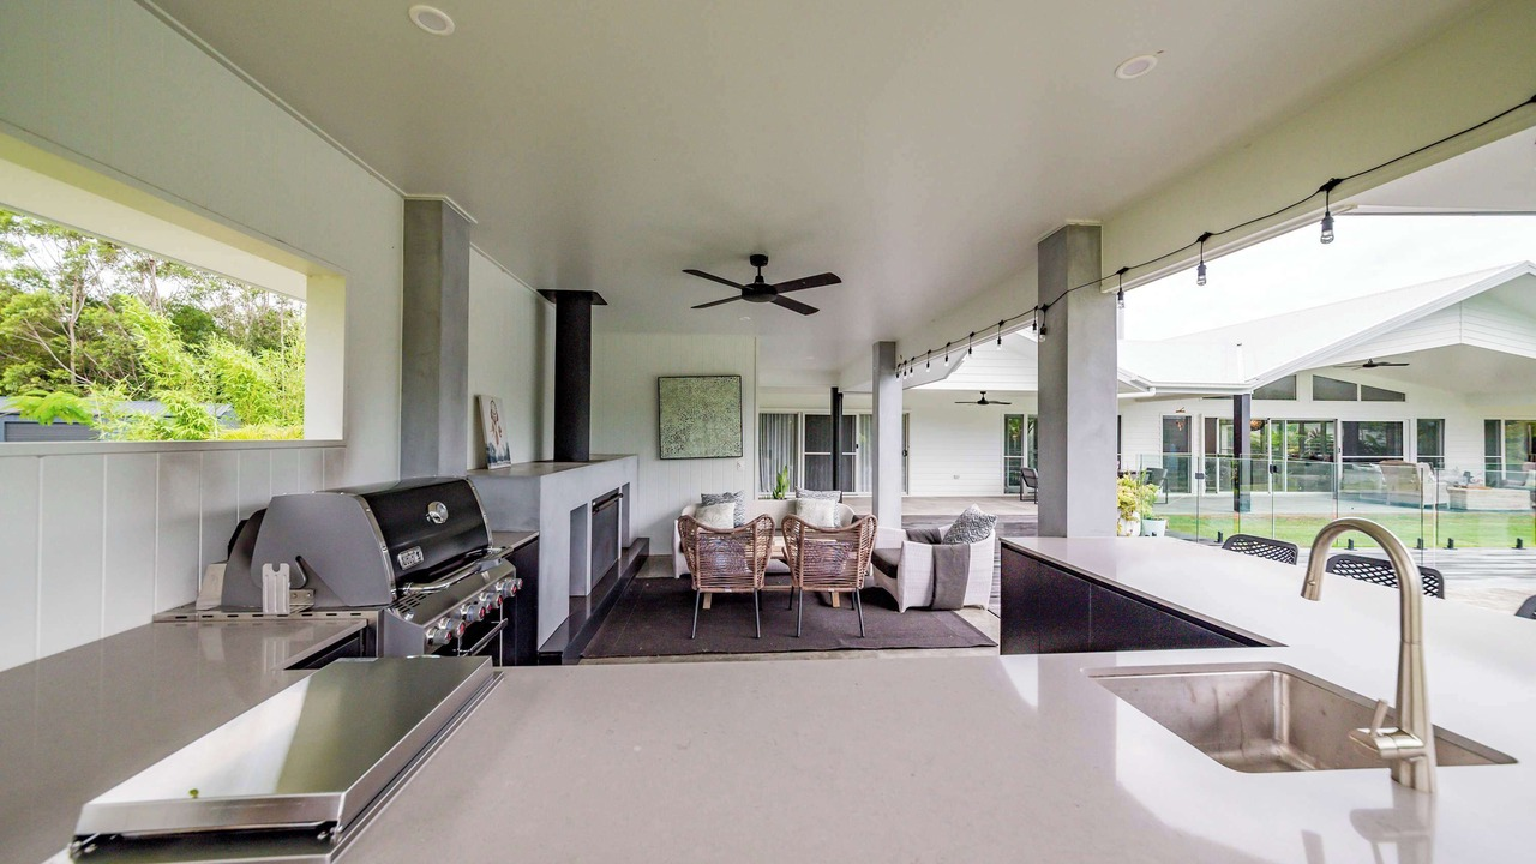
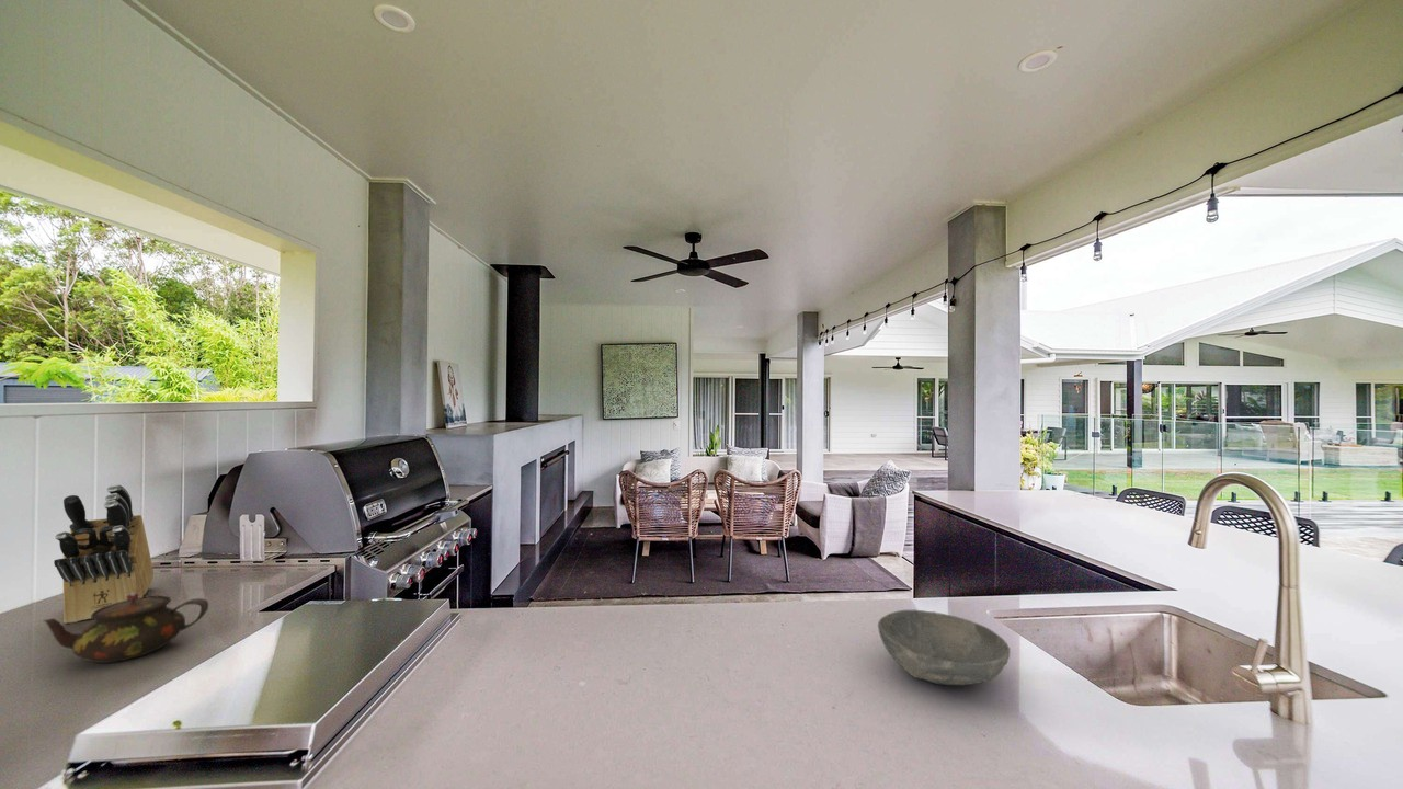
+ knife block [53,483,155,625]
+ bowl [877,609,1011,687]
+ teapot [42,593,209,664]
